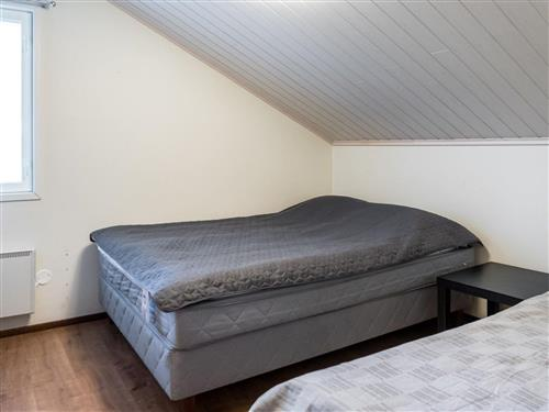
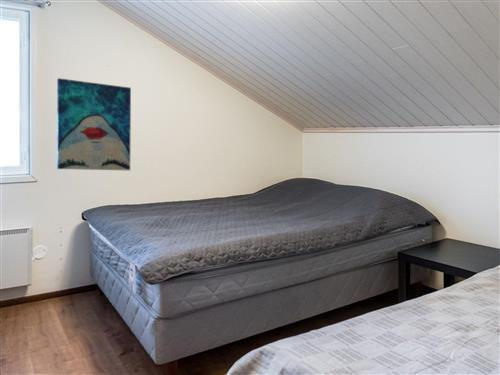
+ wall art [56,77,132,171]
